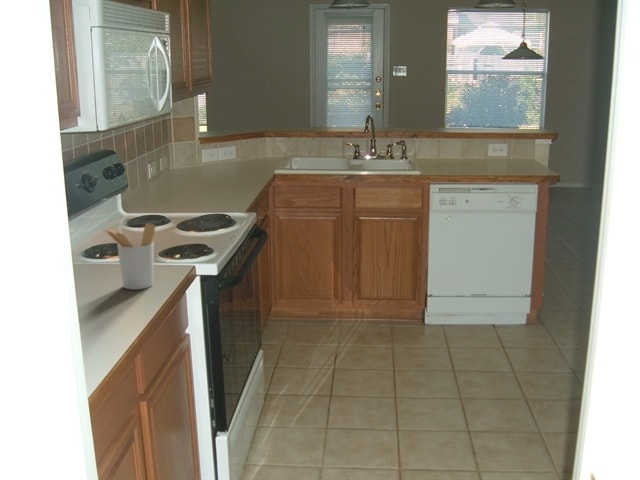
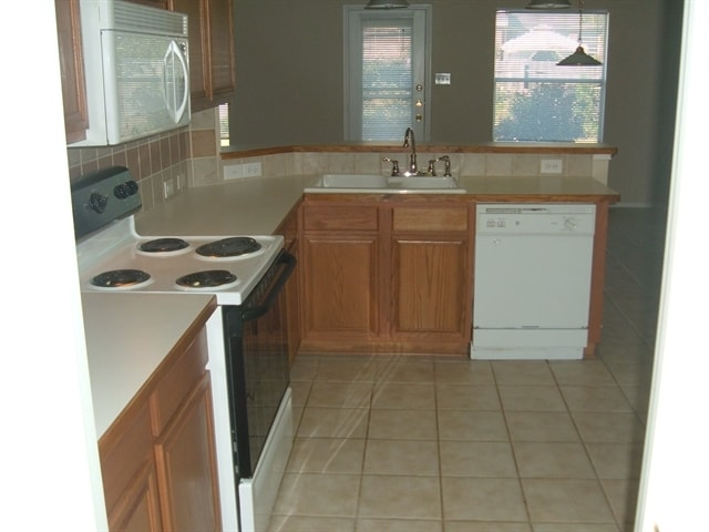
- utensil holder [104,223,156,291]
